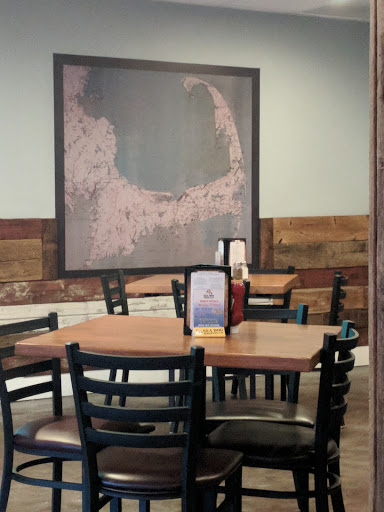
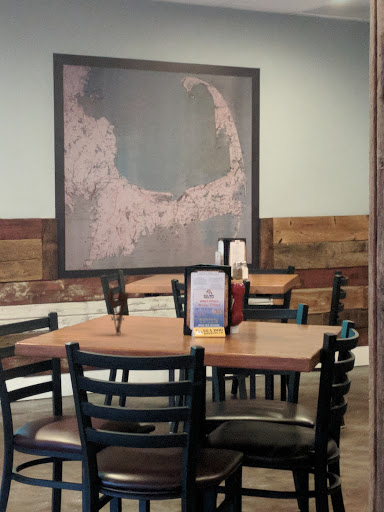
+ utensil holder [107,286,129,335]
